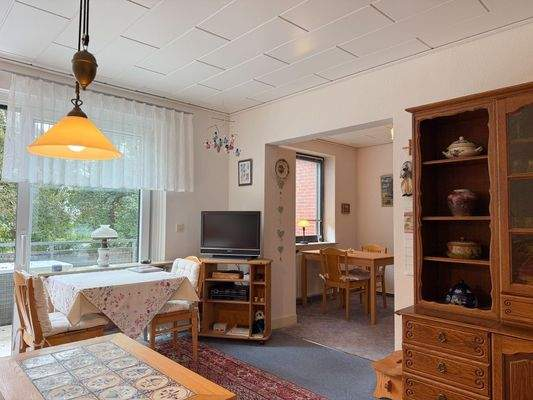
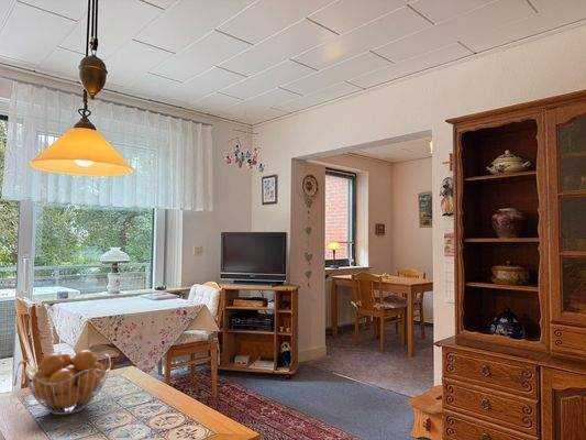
+ fruit basket [24,349,112,416]
